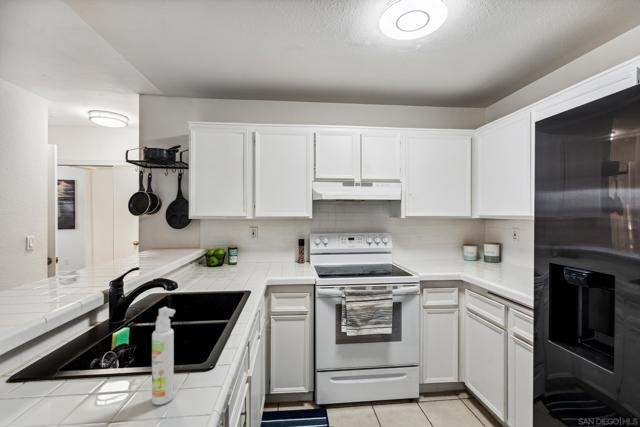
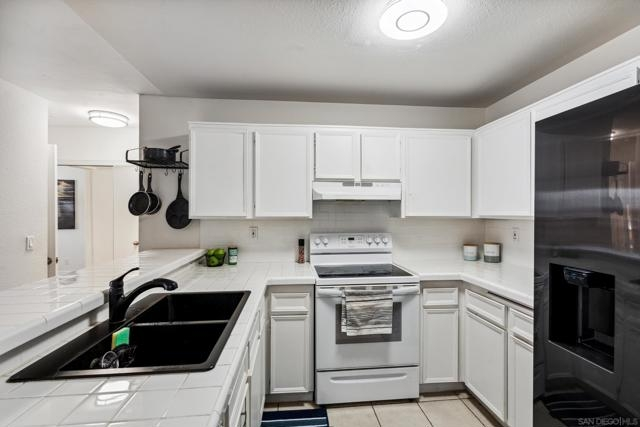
- spray bottle [151,306,176,406]
